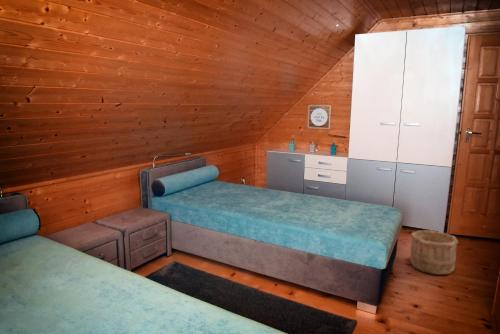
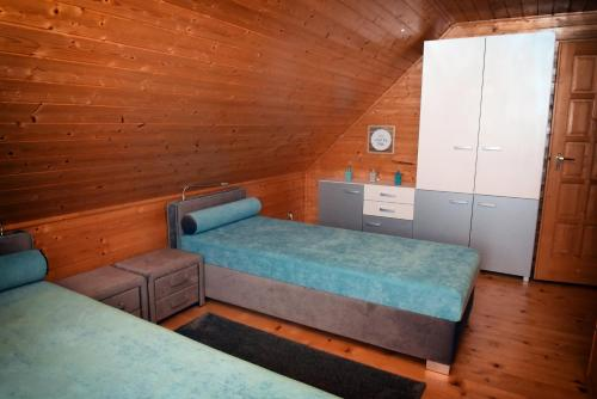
- wooden bucket [410,229,459,275]
